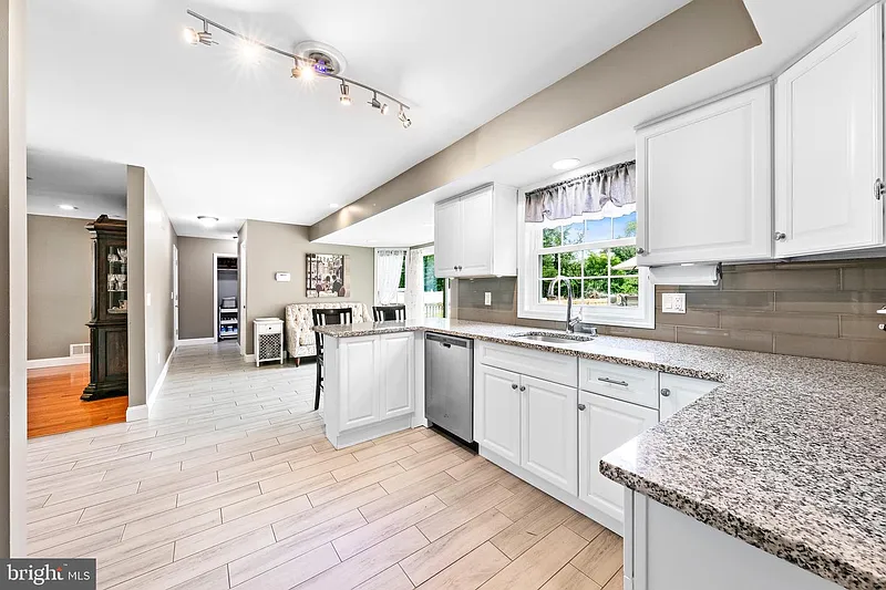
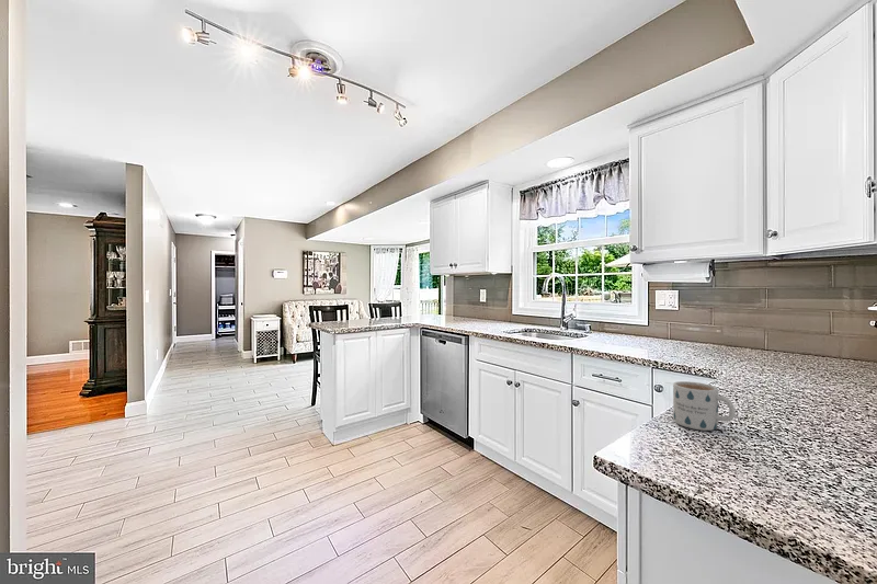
+ mug [672,380,737,432]
